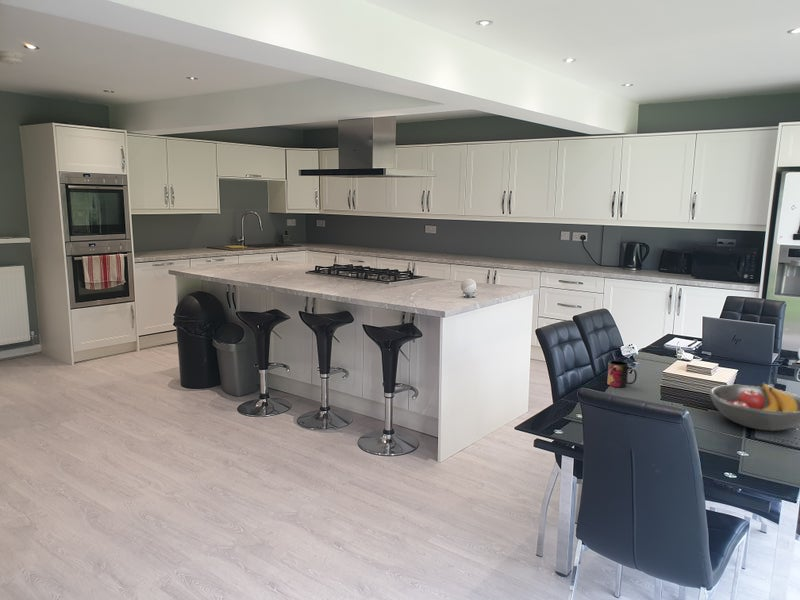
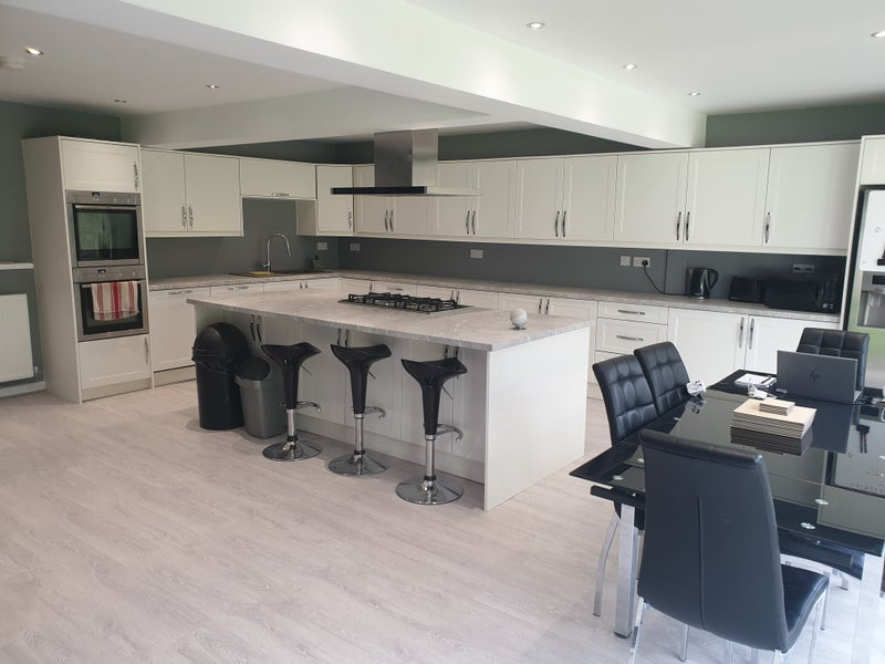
- fruit bowl [708,382,800,432]
- mug [606,360,638,388]
